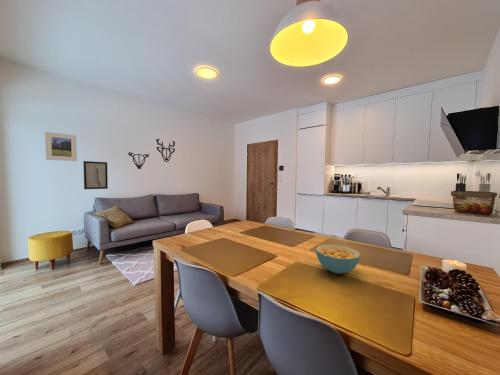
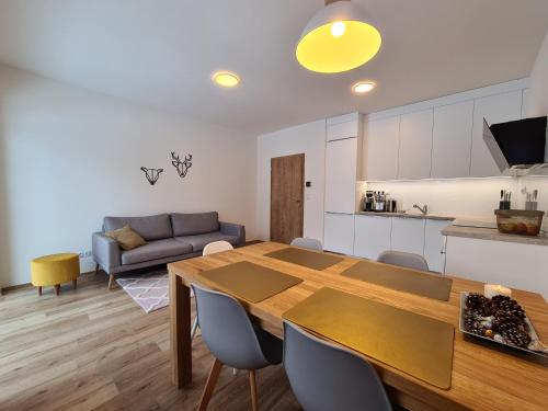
- wall art [82,160,109,190]
- cereal bowl [315,244,362,275]
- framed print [44,131,78,162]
